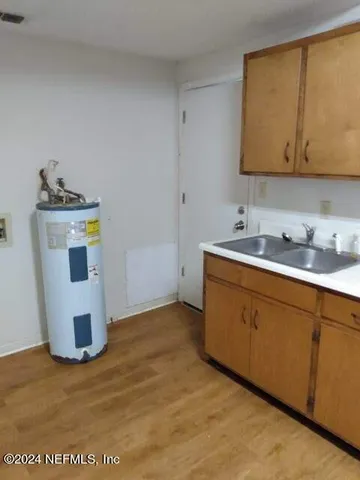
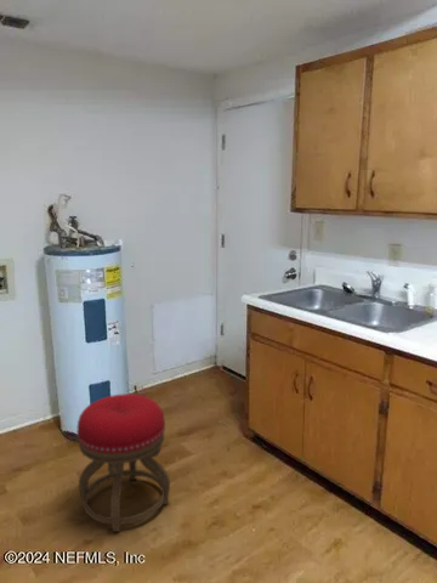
+ stool [75,392,171,533]
